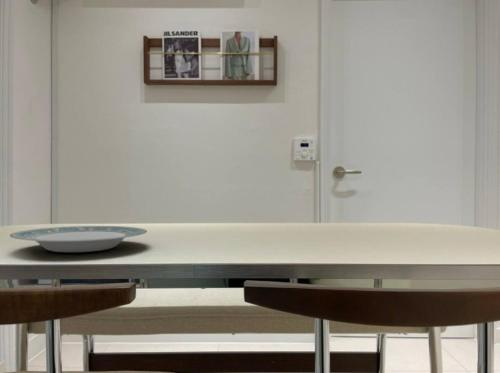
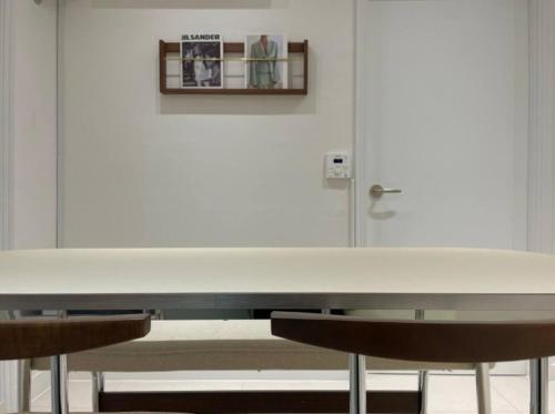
- plate [9,225,148,253]
